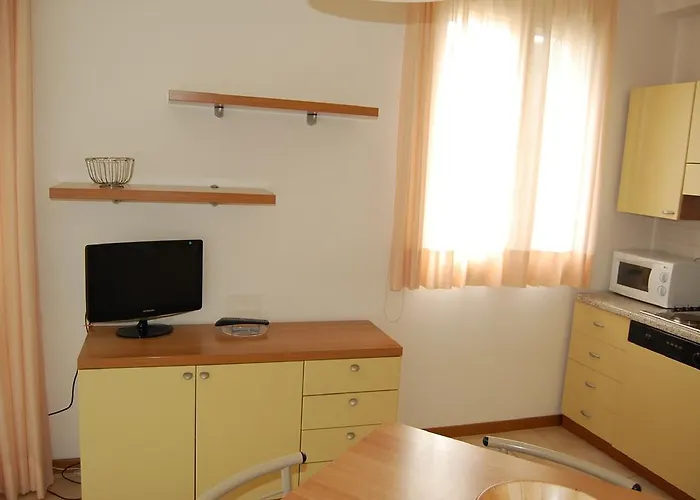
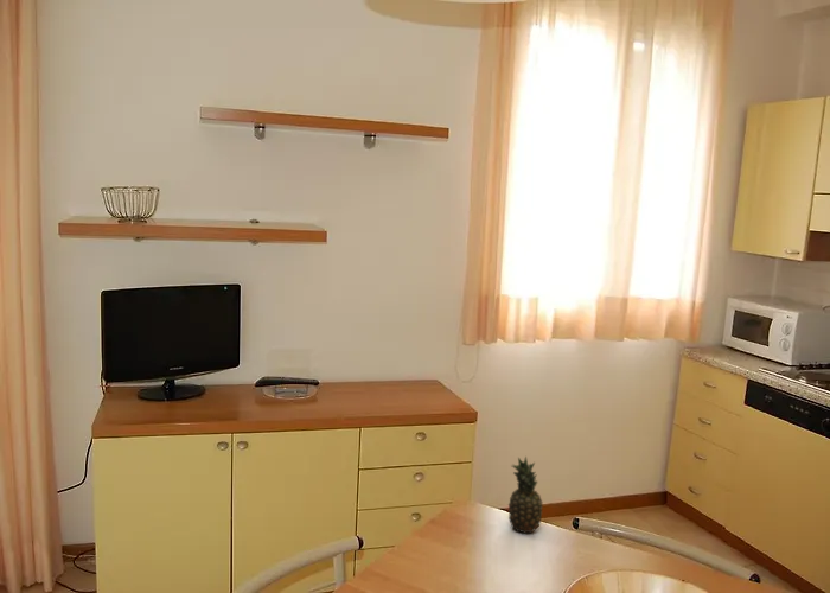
+ fruit [507,455,543,534]
